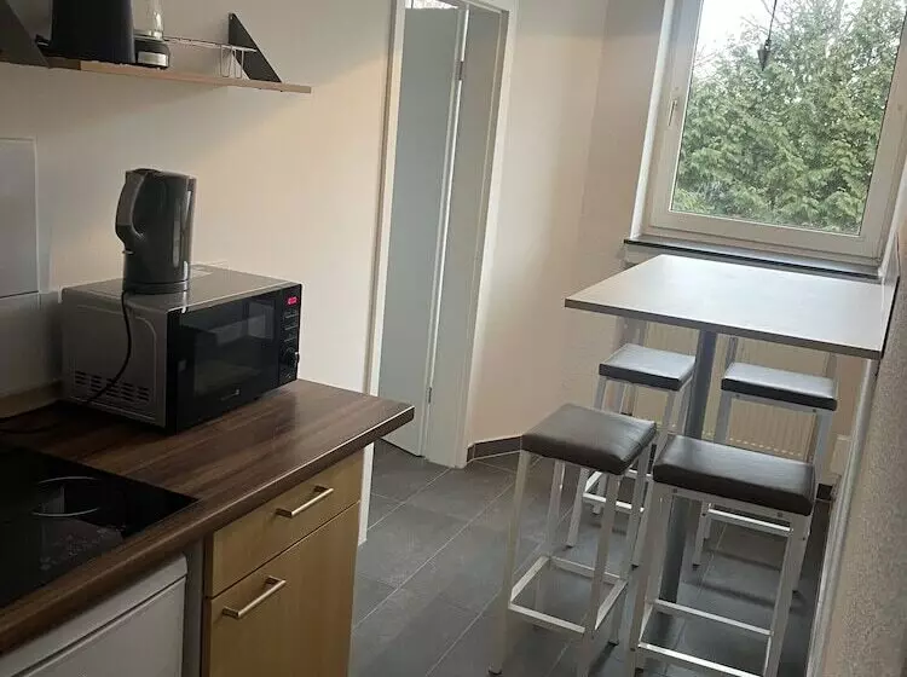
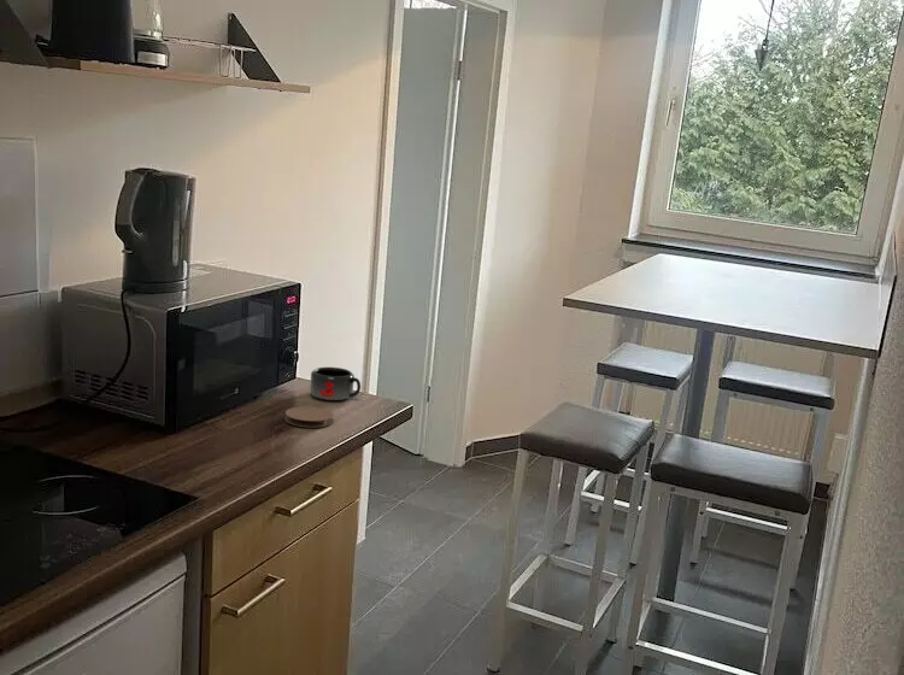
+ mug [309,366,362,401]
+ coaster [283,405,335,429]
